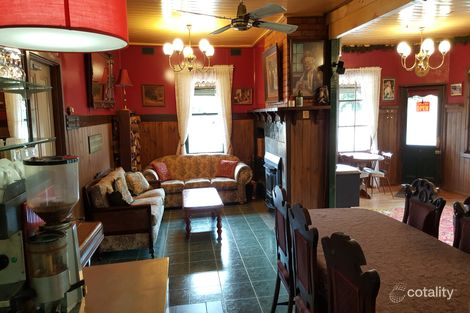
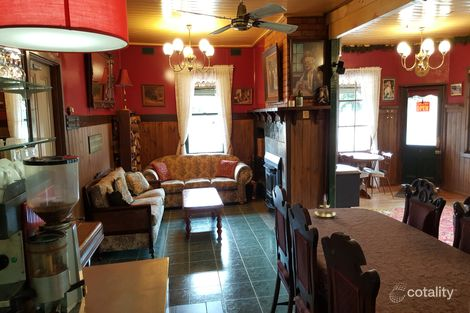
+ candle holder [310,194,337,218]
